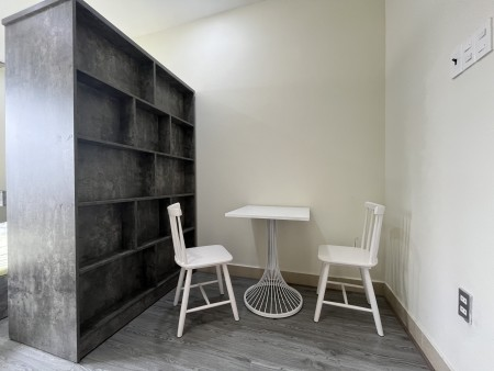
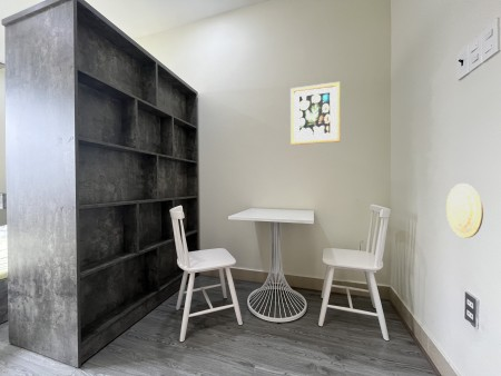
+ decorative plate [445,182,484,239]
+ wall art [289,81,341,146]
